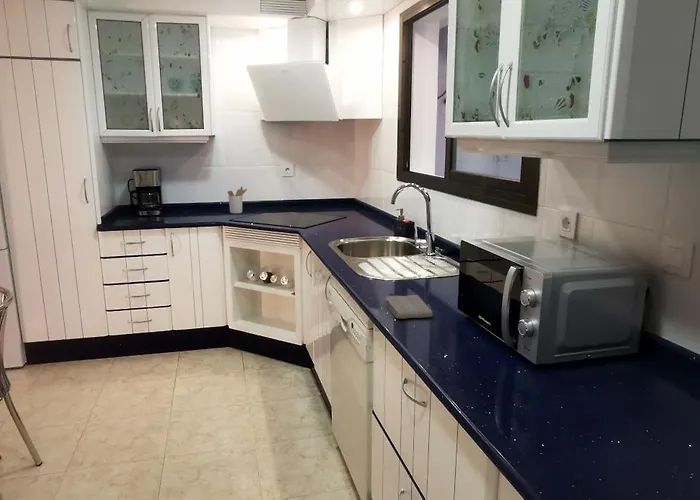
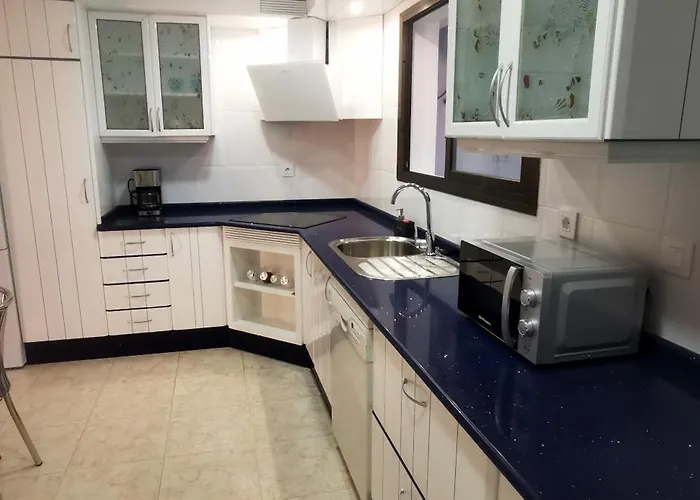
- utensil holder [227,186,248,214]
- washcloth [385,294,434,319]
